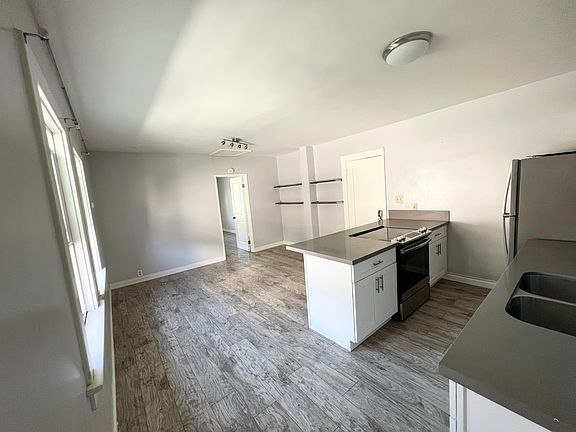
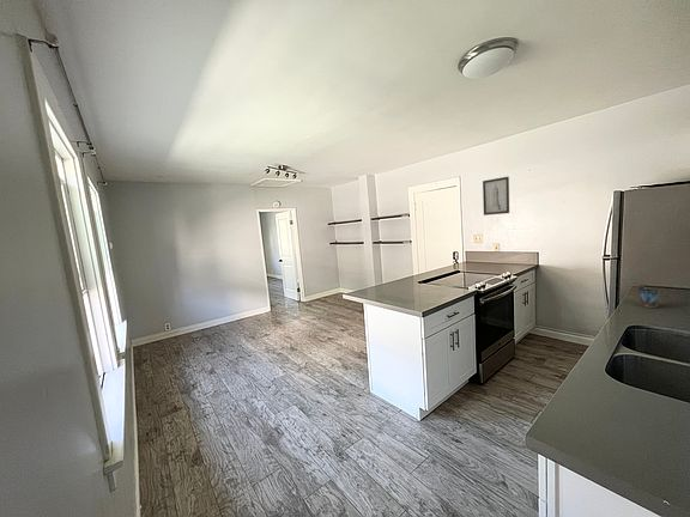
+ mug [637,286,661,309]
+ wall art [482,176,510,217]
